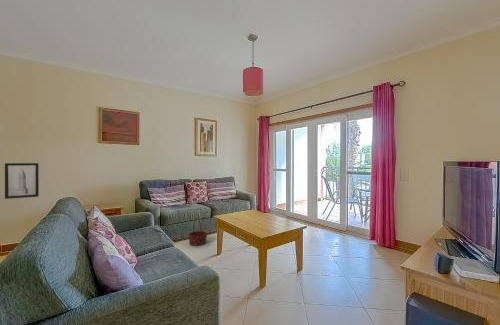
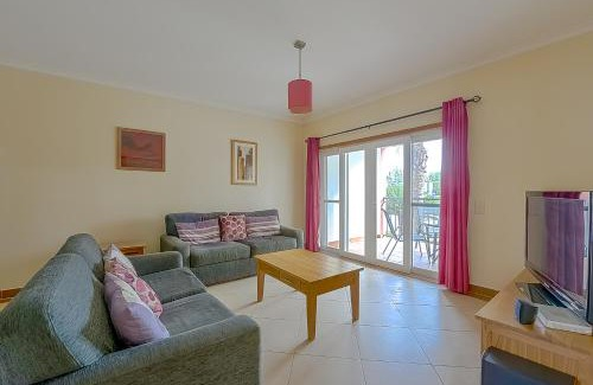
- wall art [4,162,40,200]
- basket [187,217,208,247]
